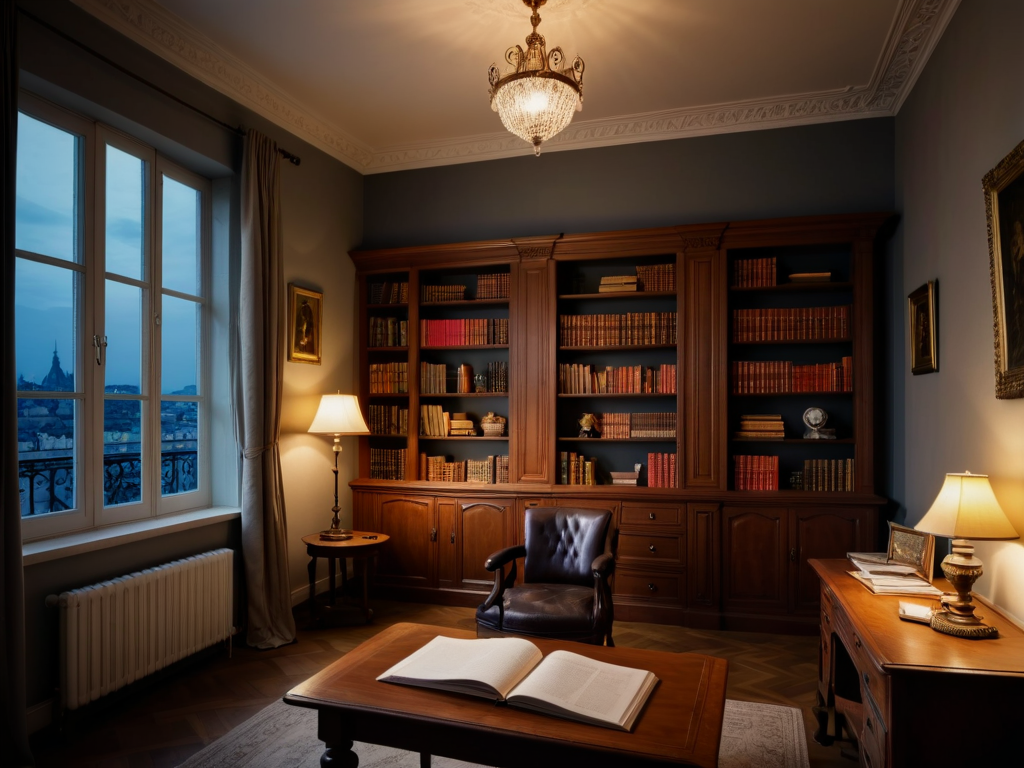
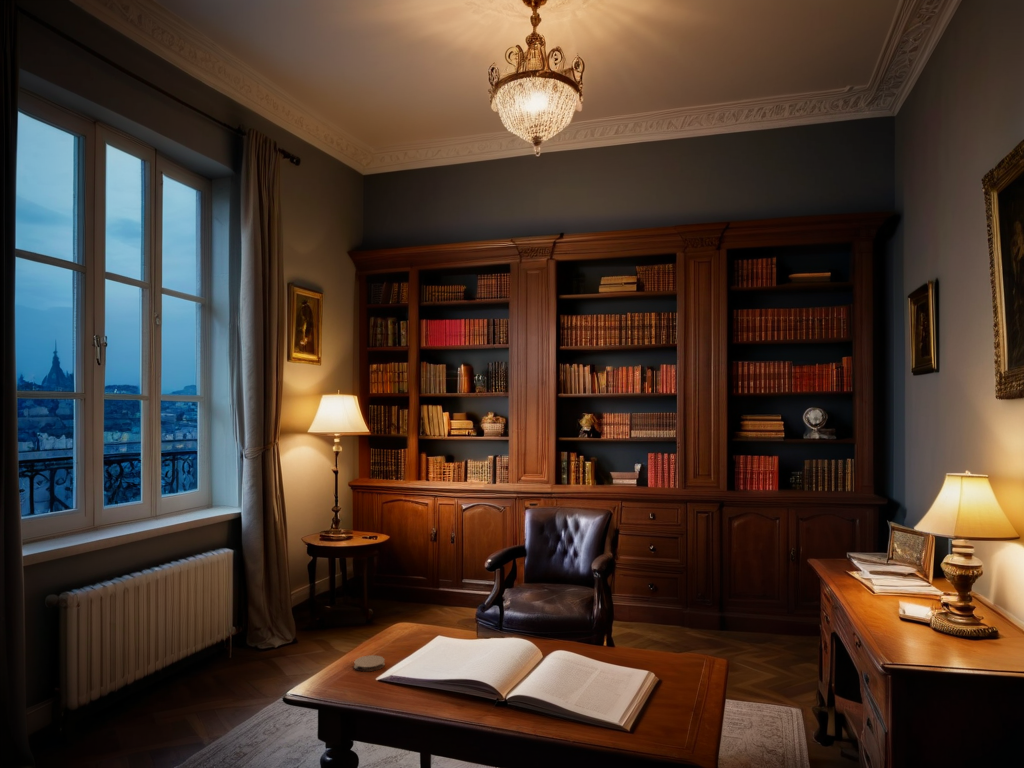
+ coaster [353,654,386,672]
